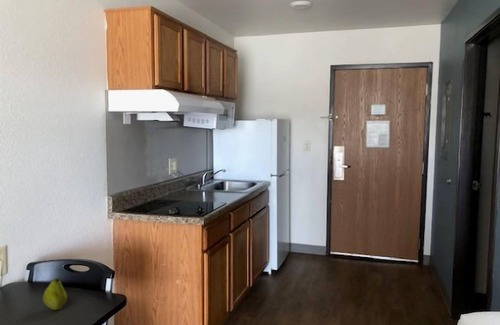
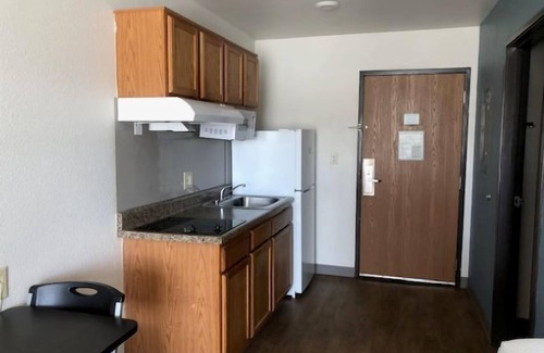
- fruit [42,277,68,311]
